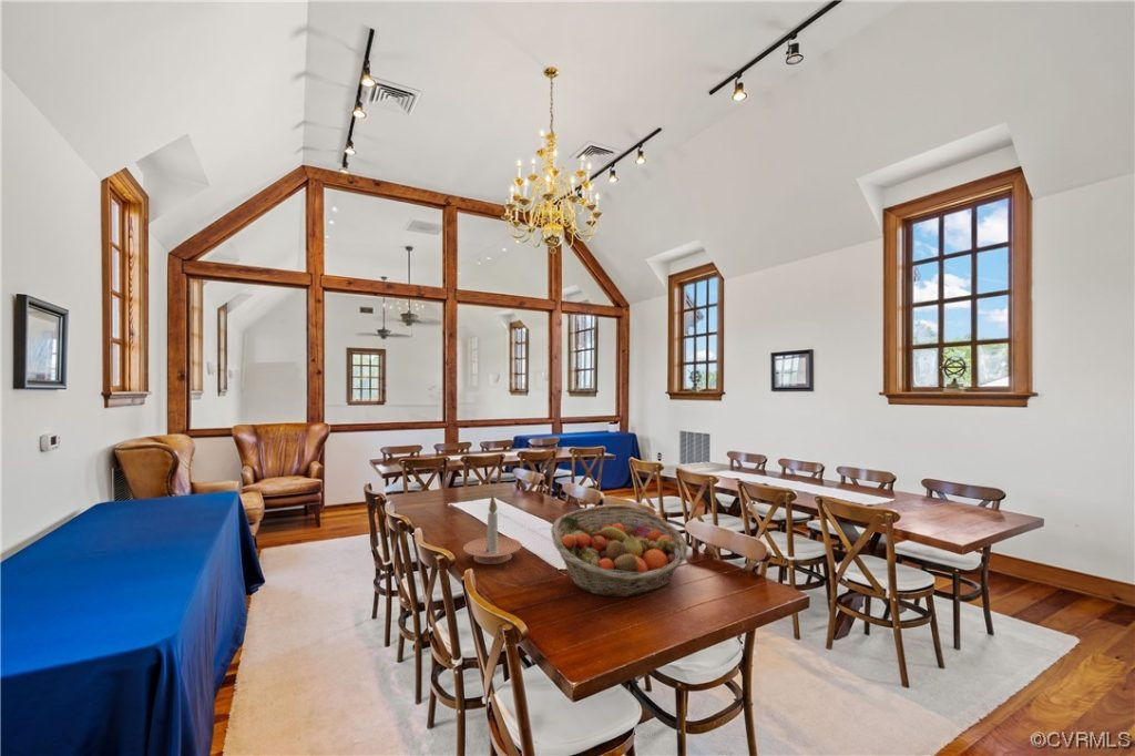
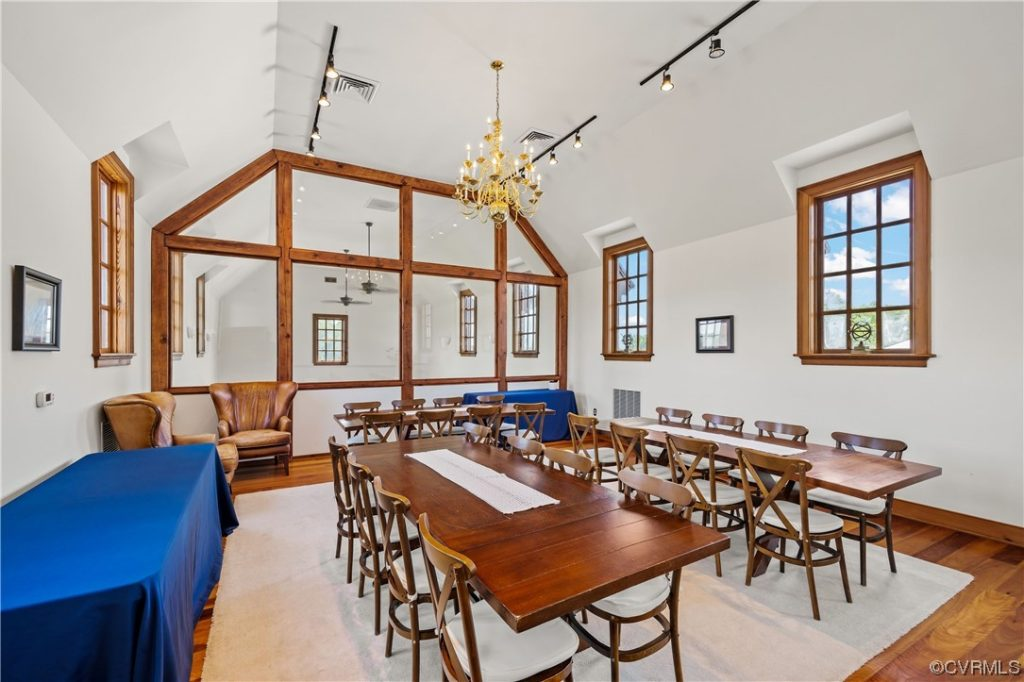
- fruit basket [550,503,689,599]
- candle holder [462,494,522,565]
